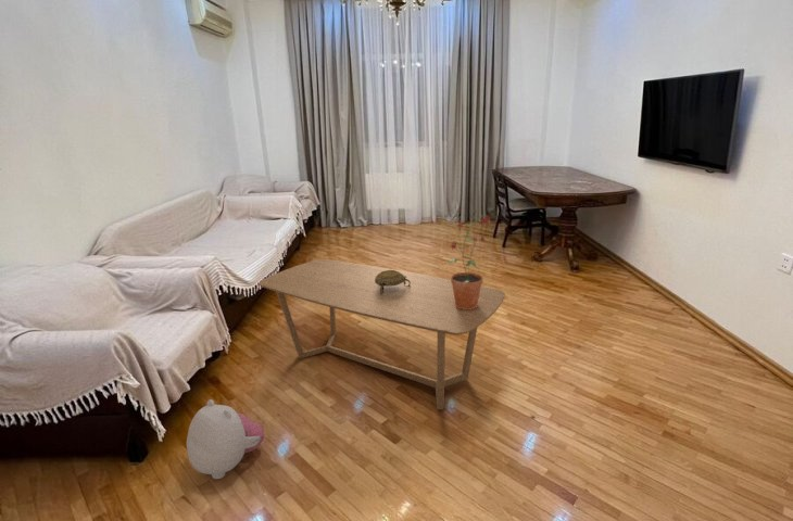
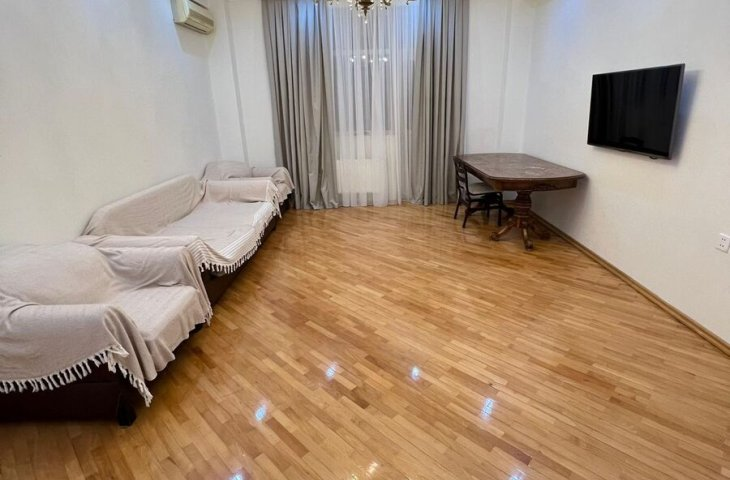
- plush toy [186,398,265,480]
- potted plant [448,214,494,309]
- decorative bowl [375,269,411,295]
- coffee table [259,258,506,410]
